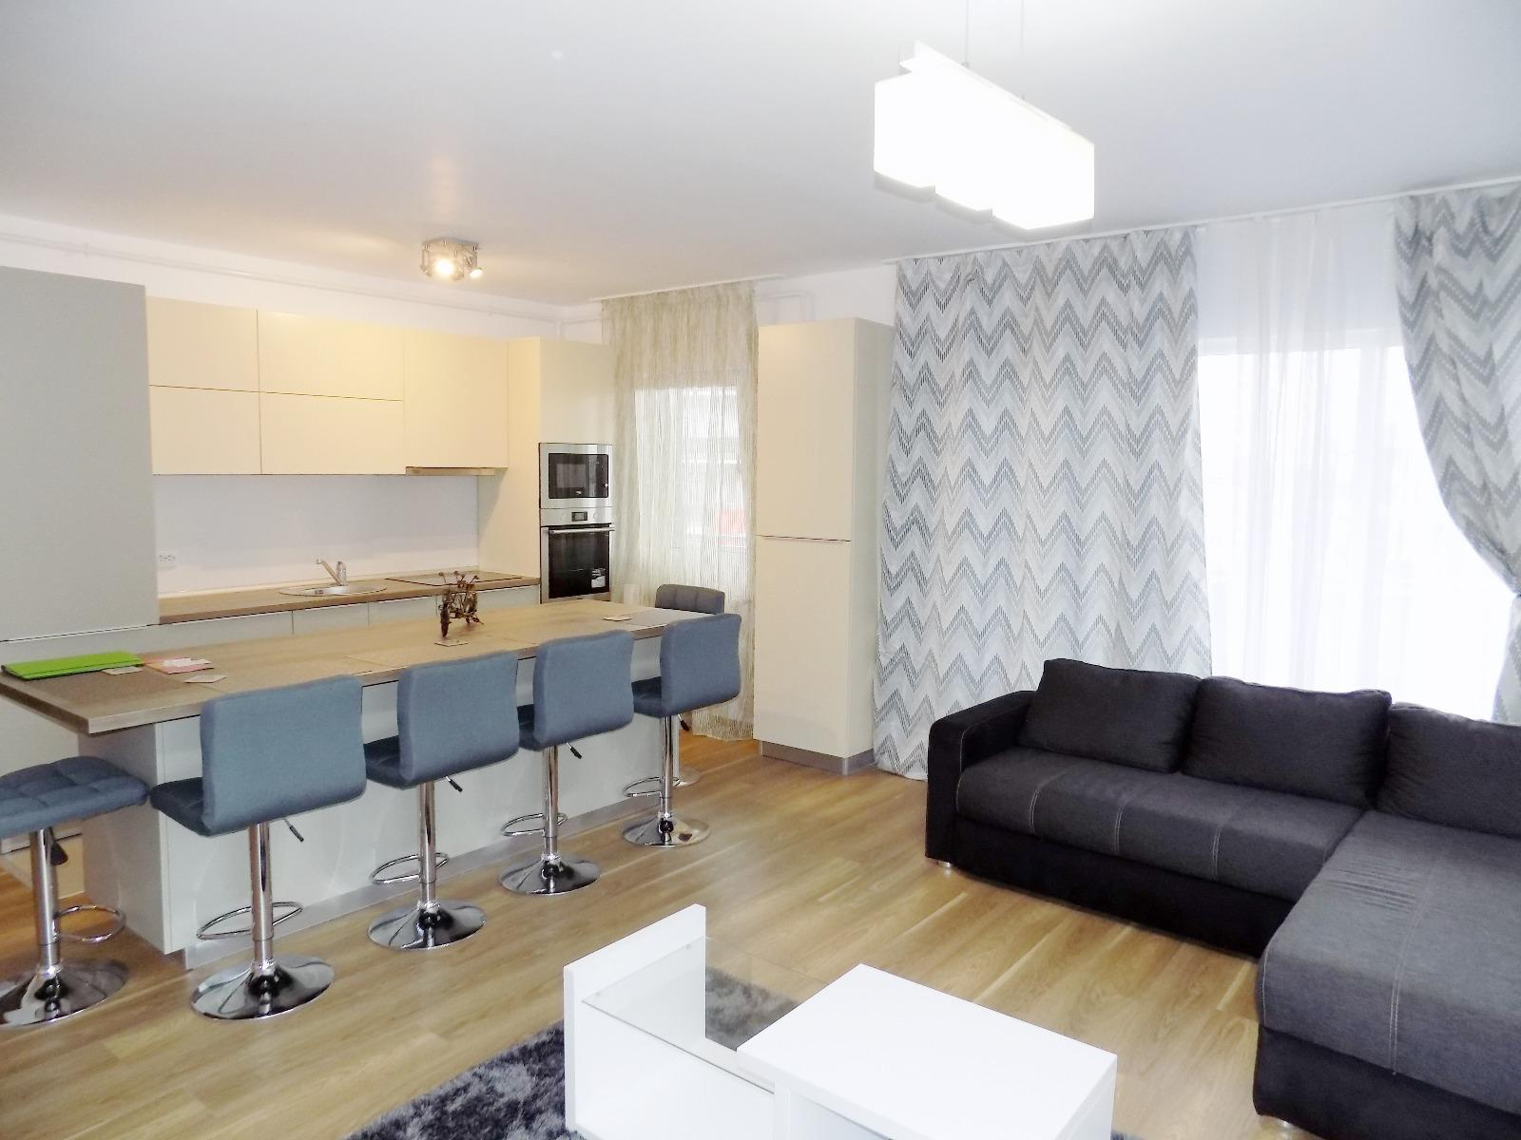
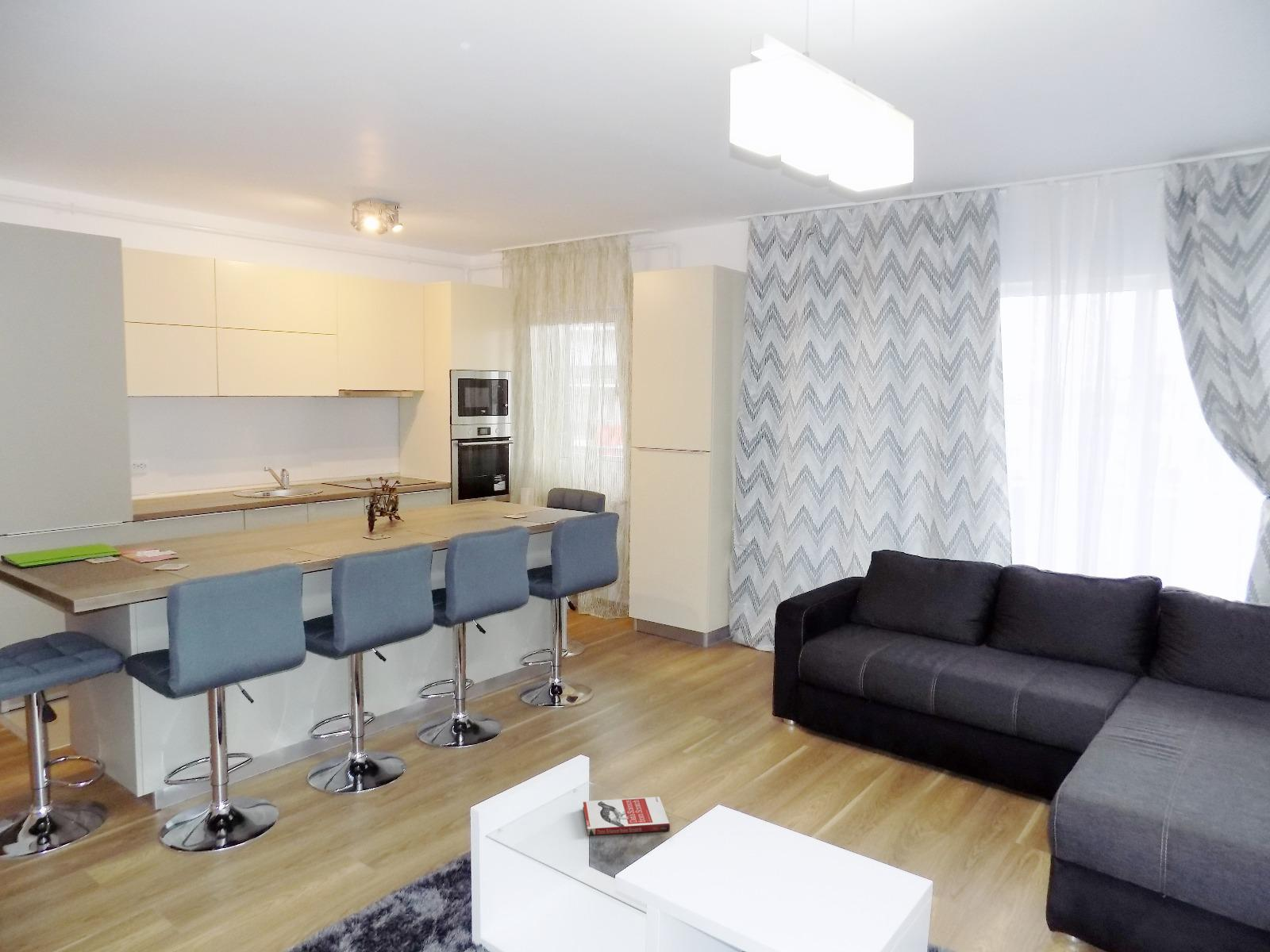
+ book [582,796,671,836]
